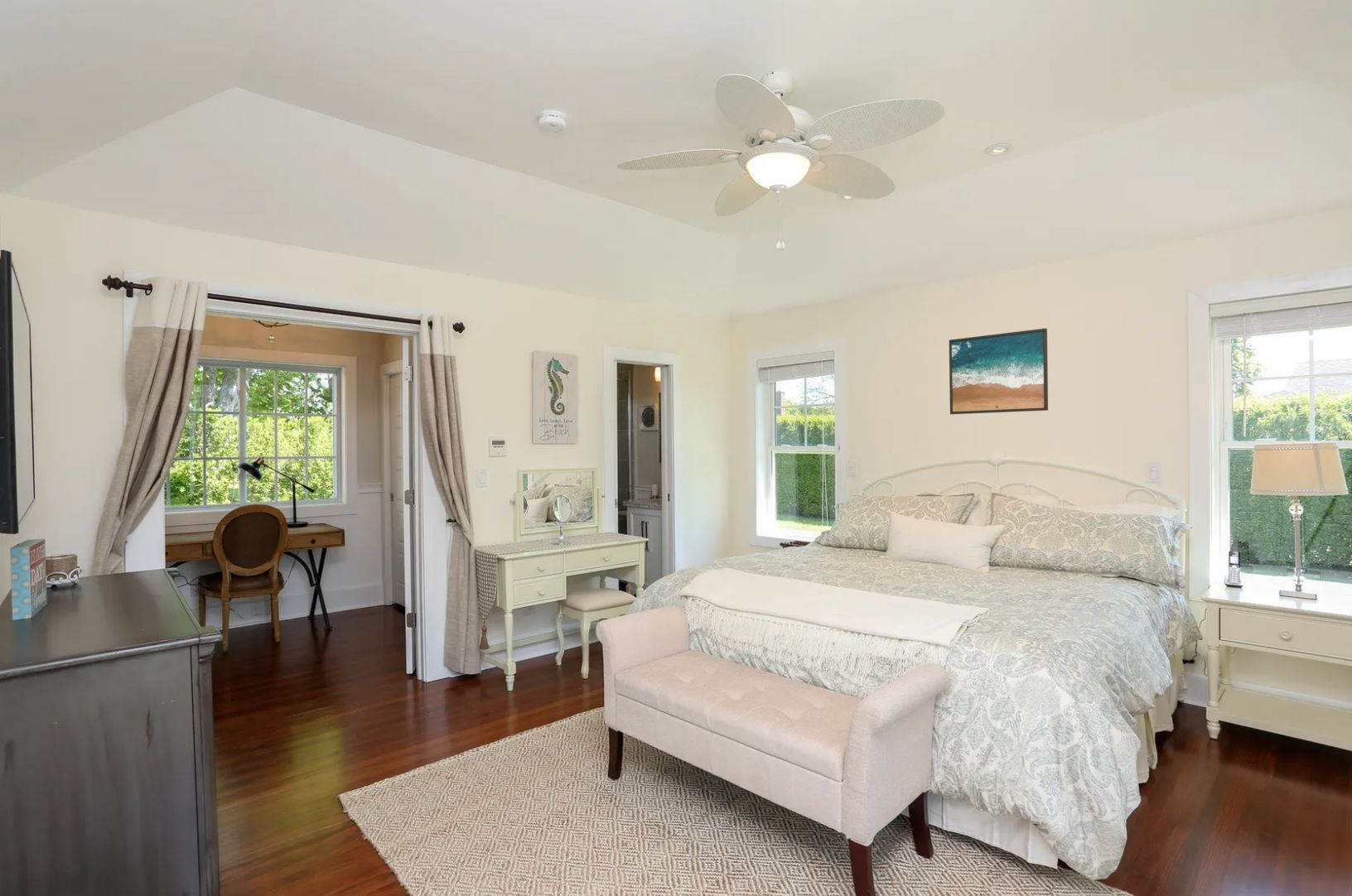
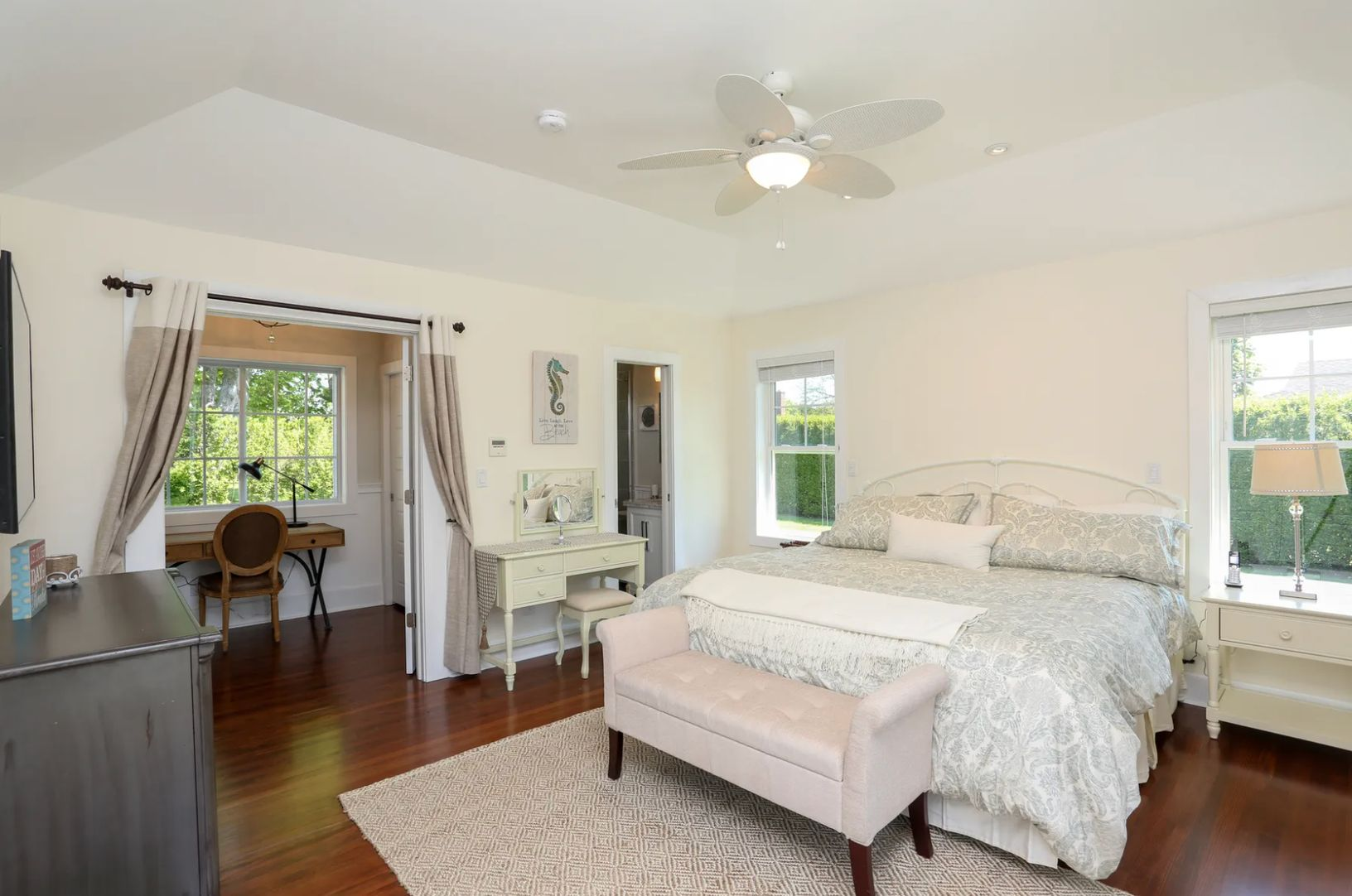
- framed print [949,328,1049,415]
